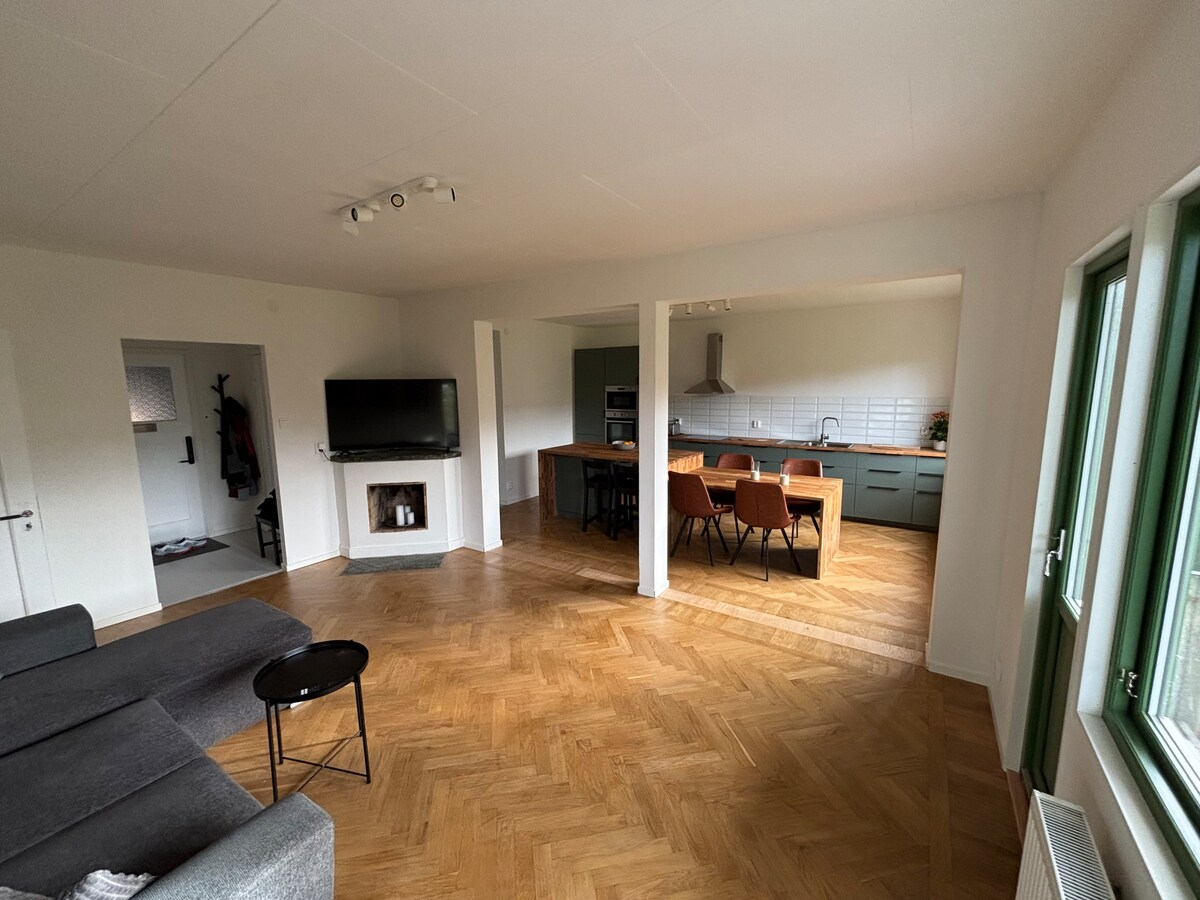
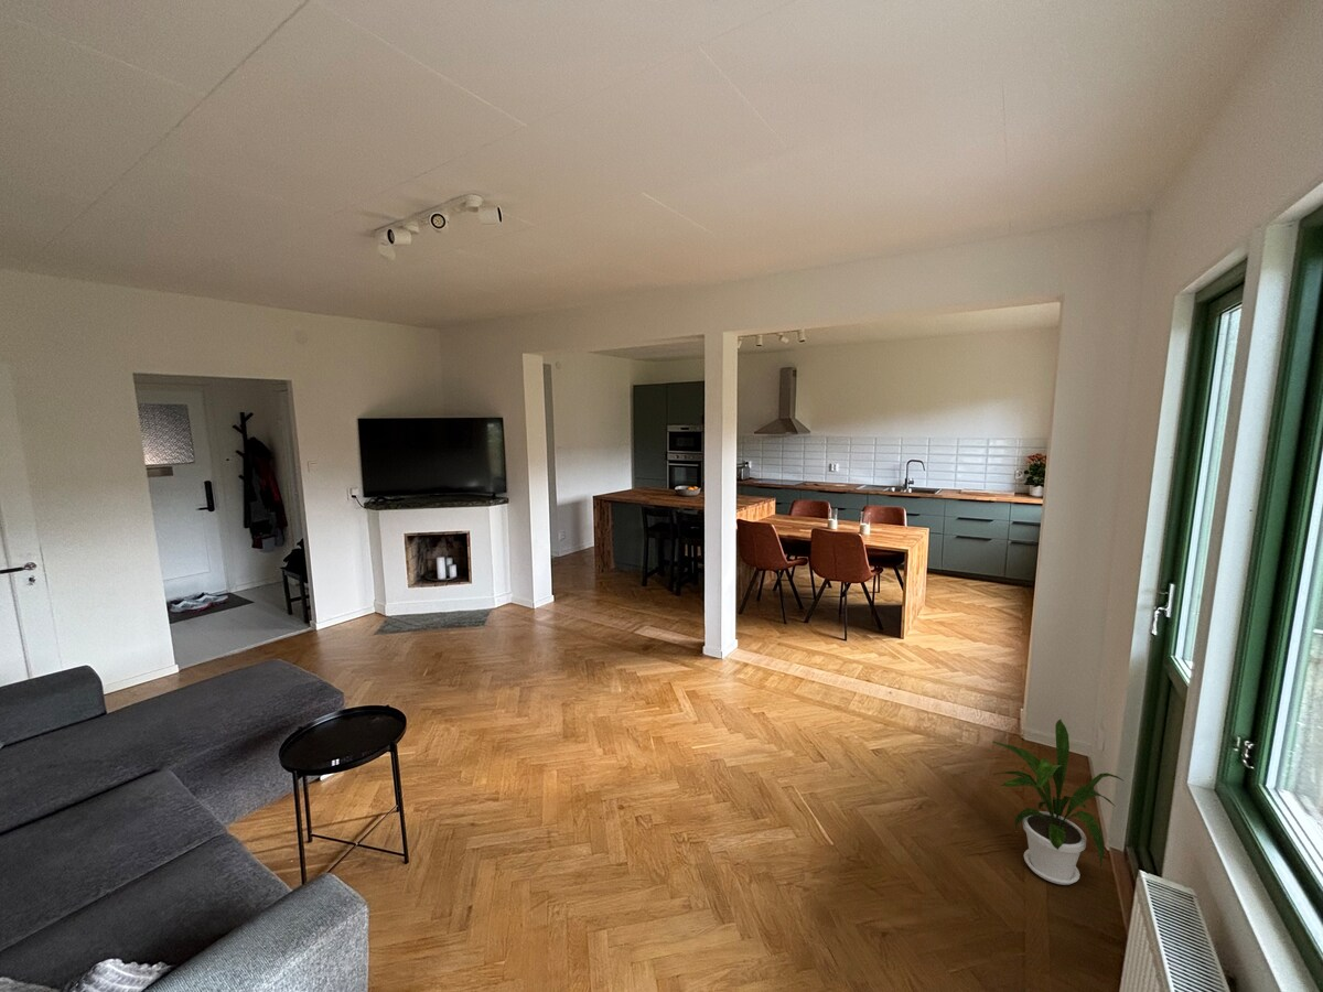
+ house plant [992,718,1123,886]
